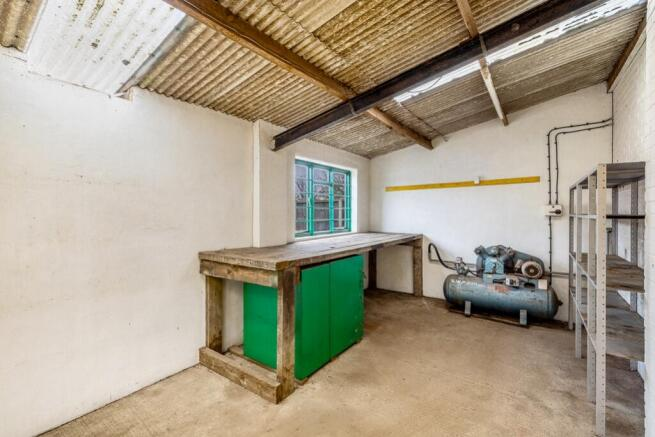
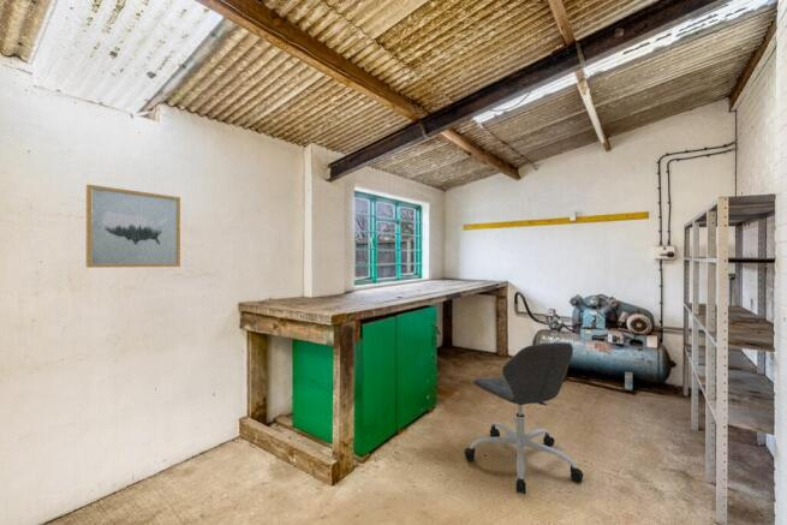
+ office chair [463,341,584,495]
+ wall art [85,184,181,269]
